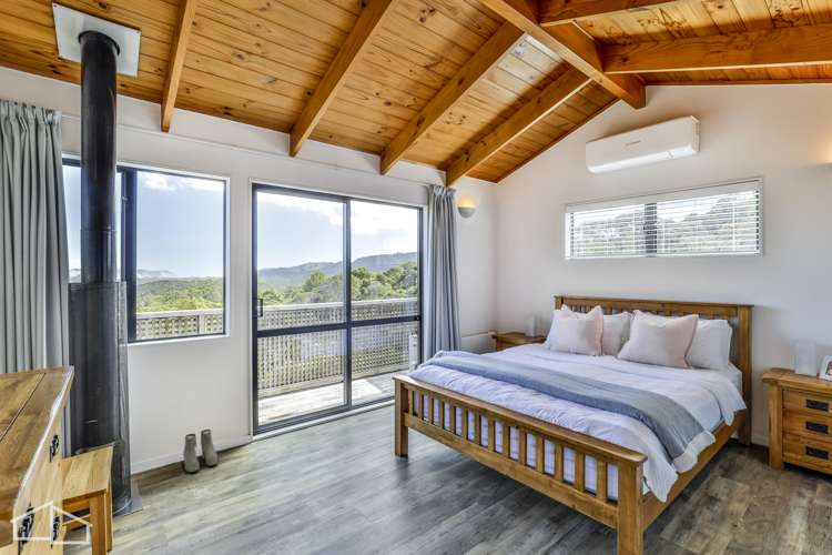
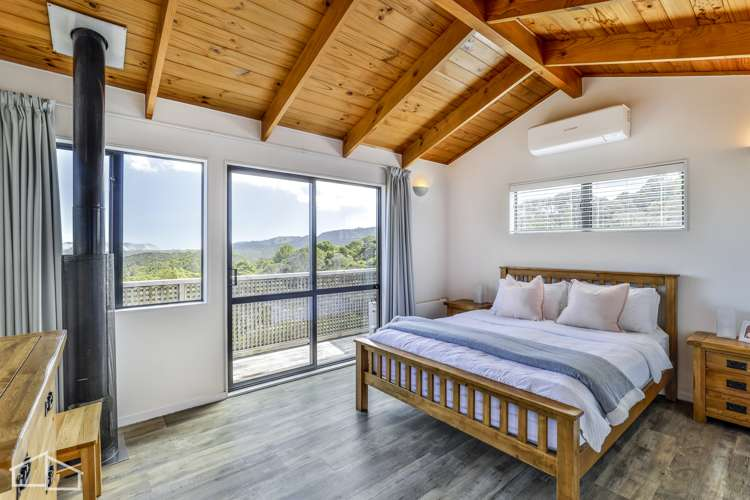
- boots [182,428,219,474]
